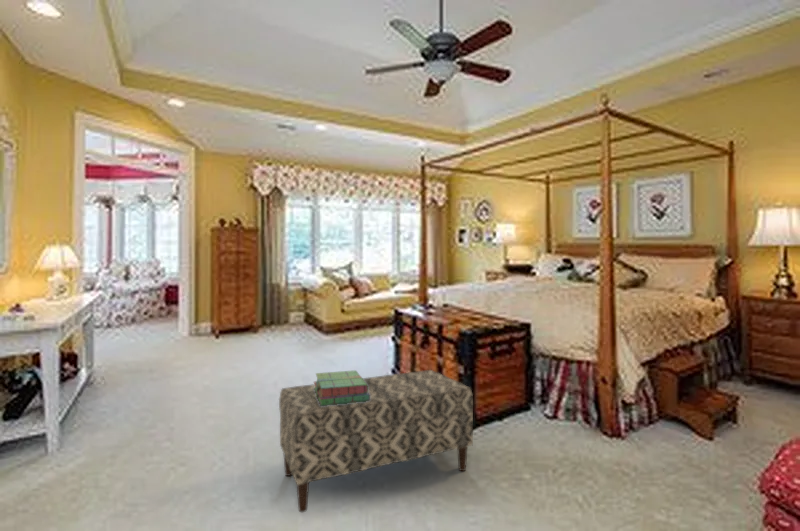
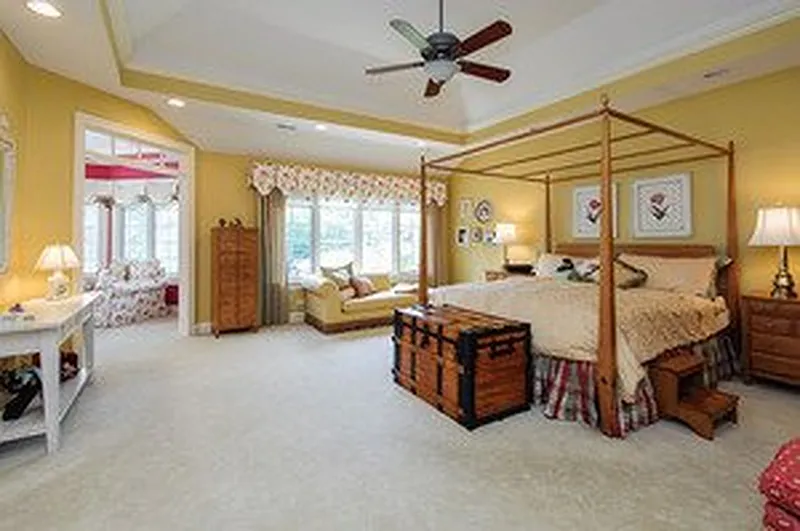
- stack of books [313,369,370,406]
- bench [278,369,474,513]
